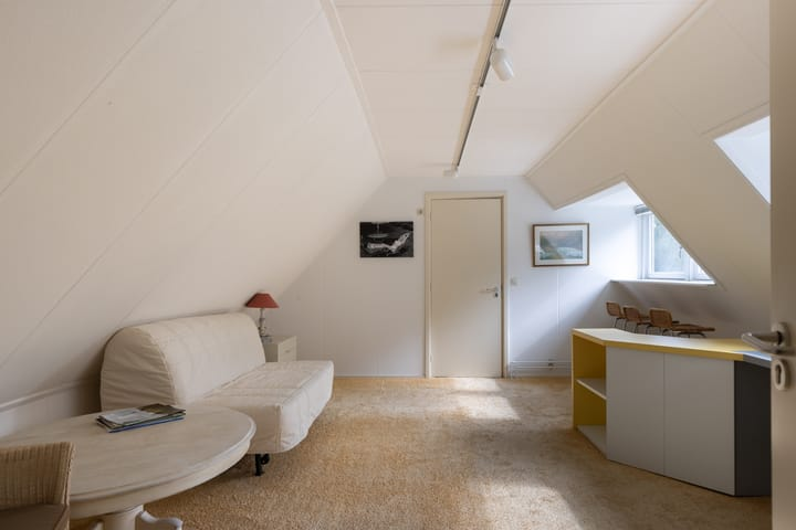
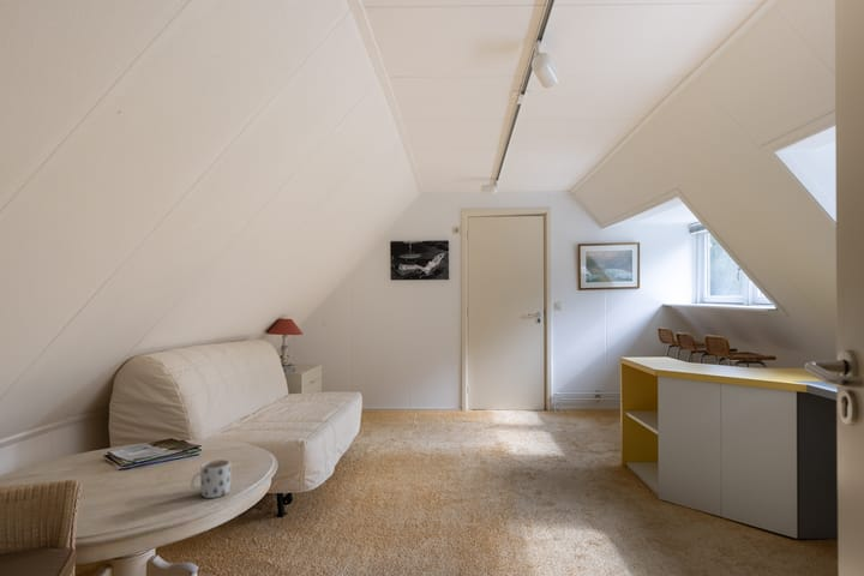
+ mug [190,458,232,499]
